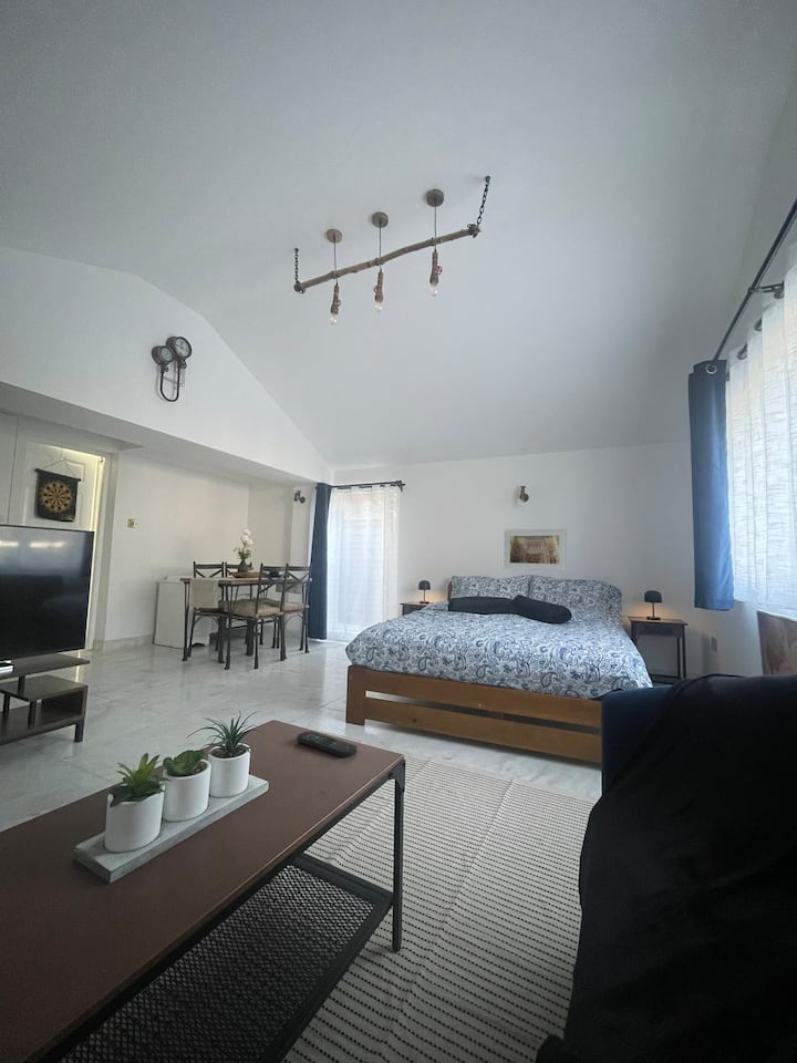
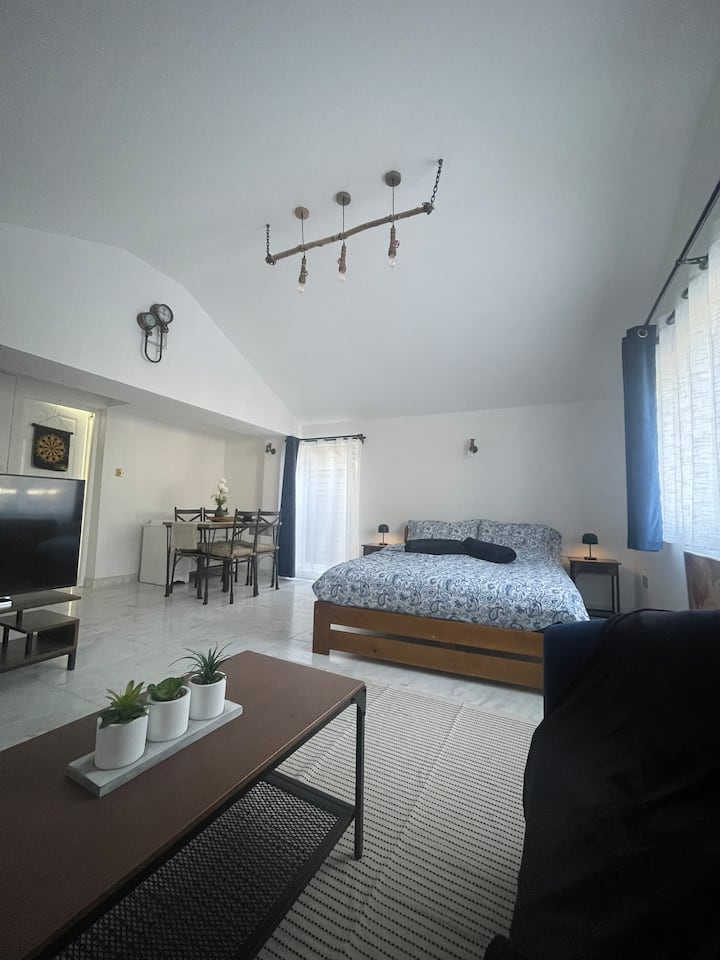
- remote control [296,730,358,758]
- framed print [503,527,568,572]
